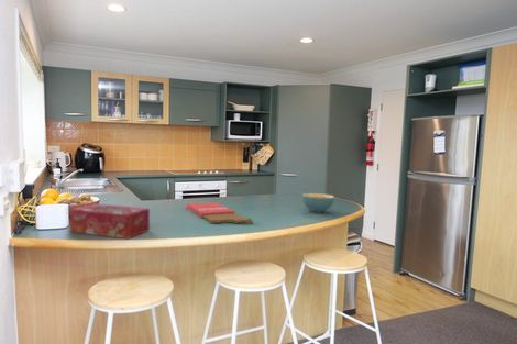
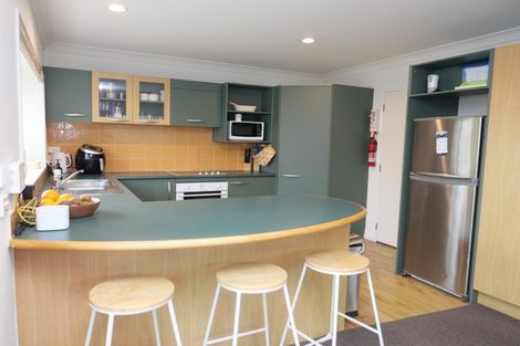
- tissue box [69,202,151,240]
- cutting board [186,201,253,224]
- cereal bowl [300,192,336,213]
